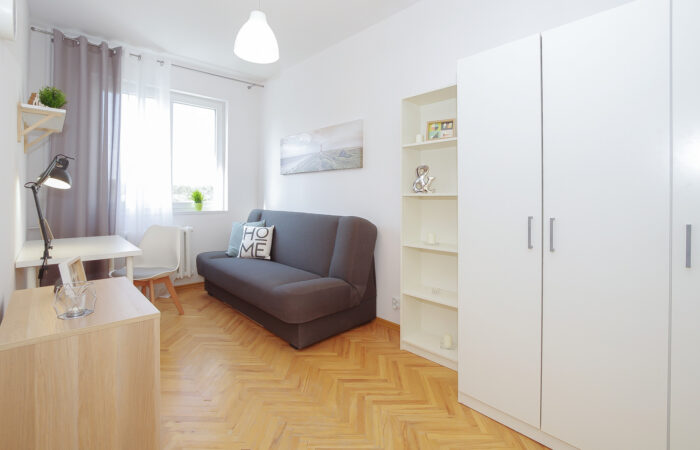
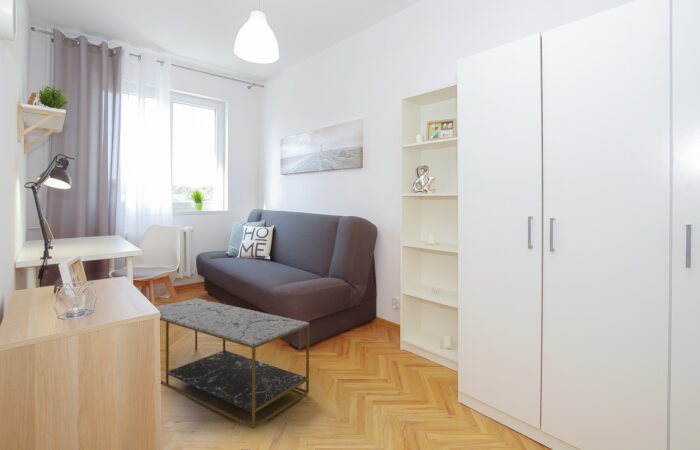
+ coffee table [155,297,310,430]
